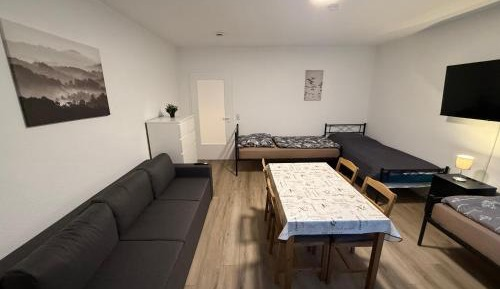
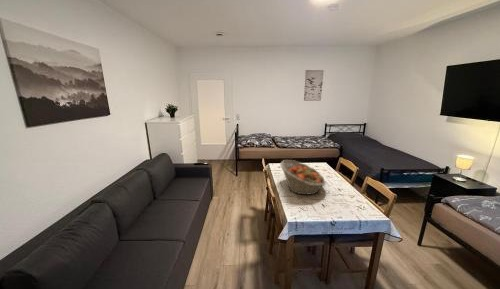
+ fruit basket [279,159,327,196]
